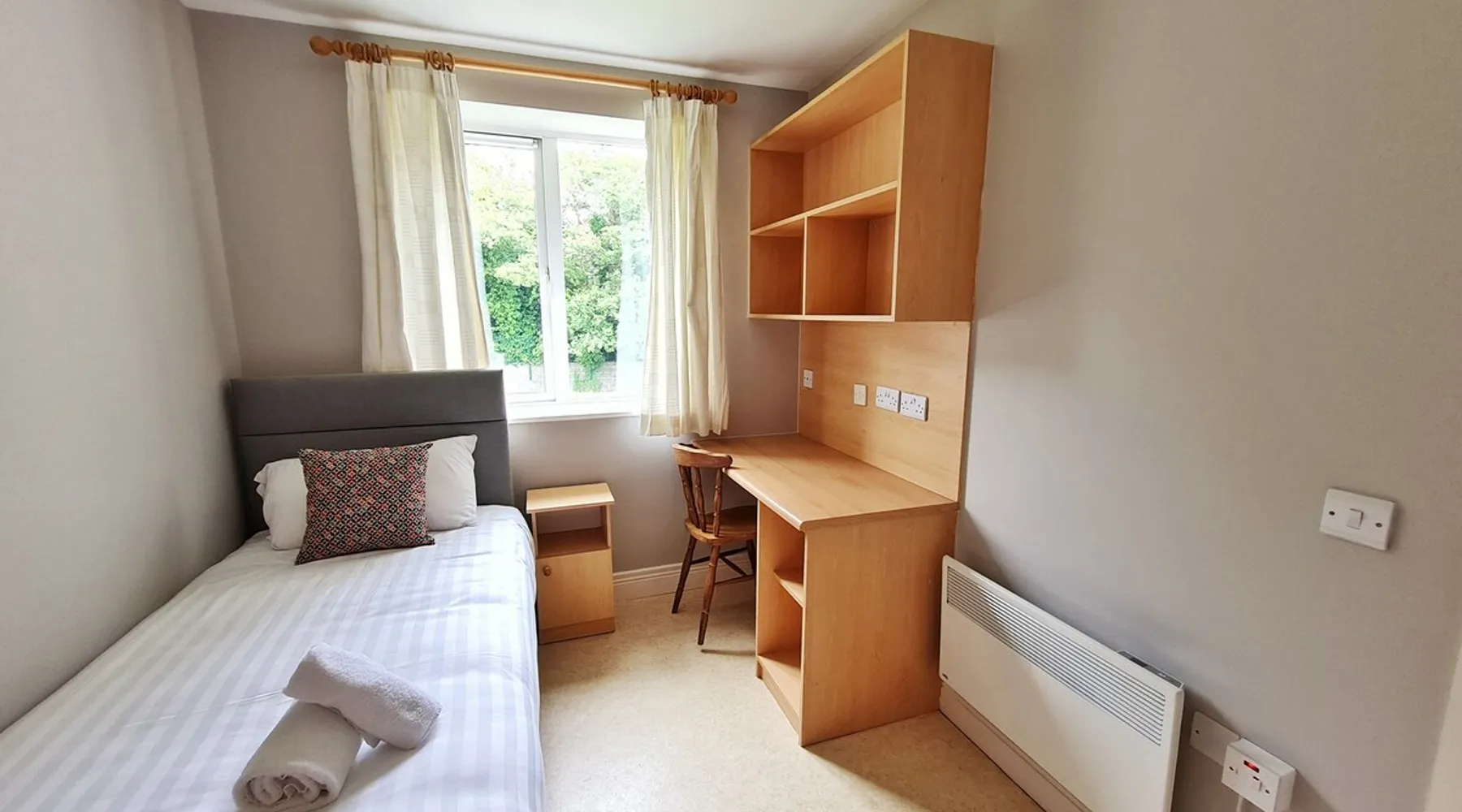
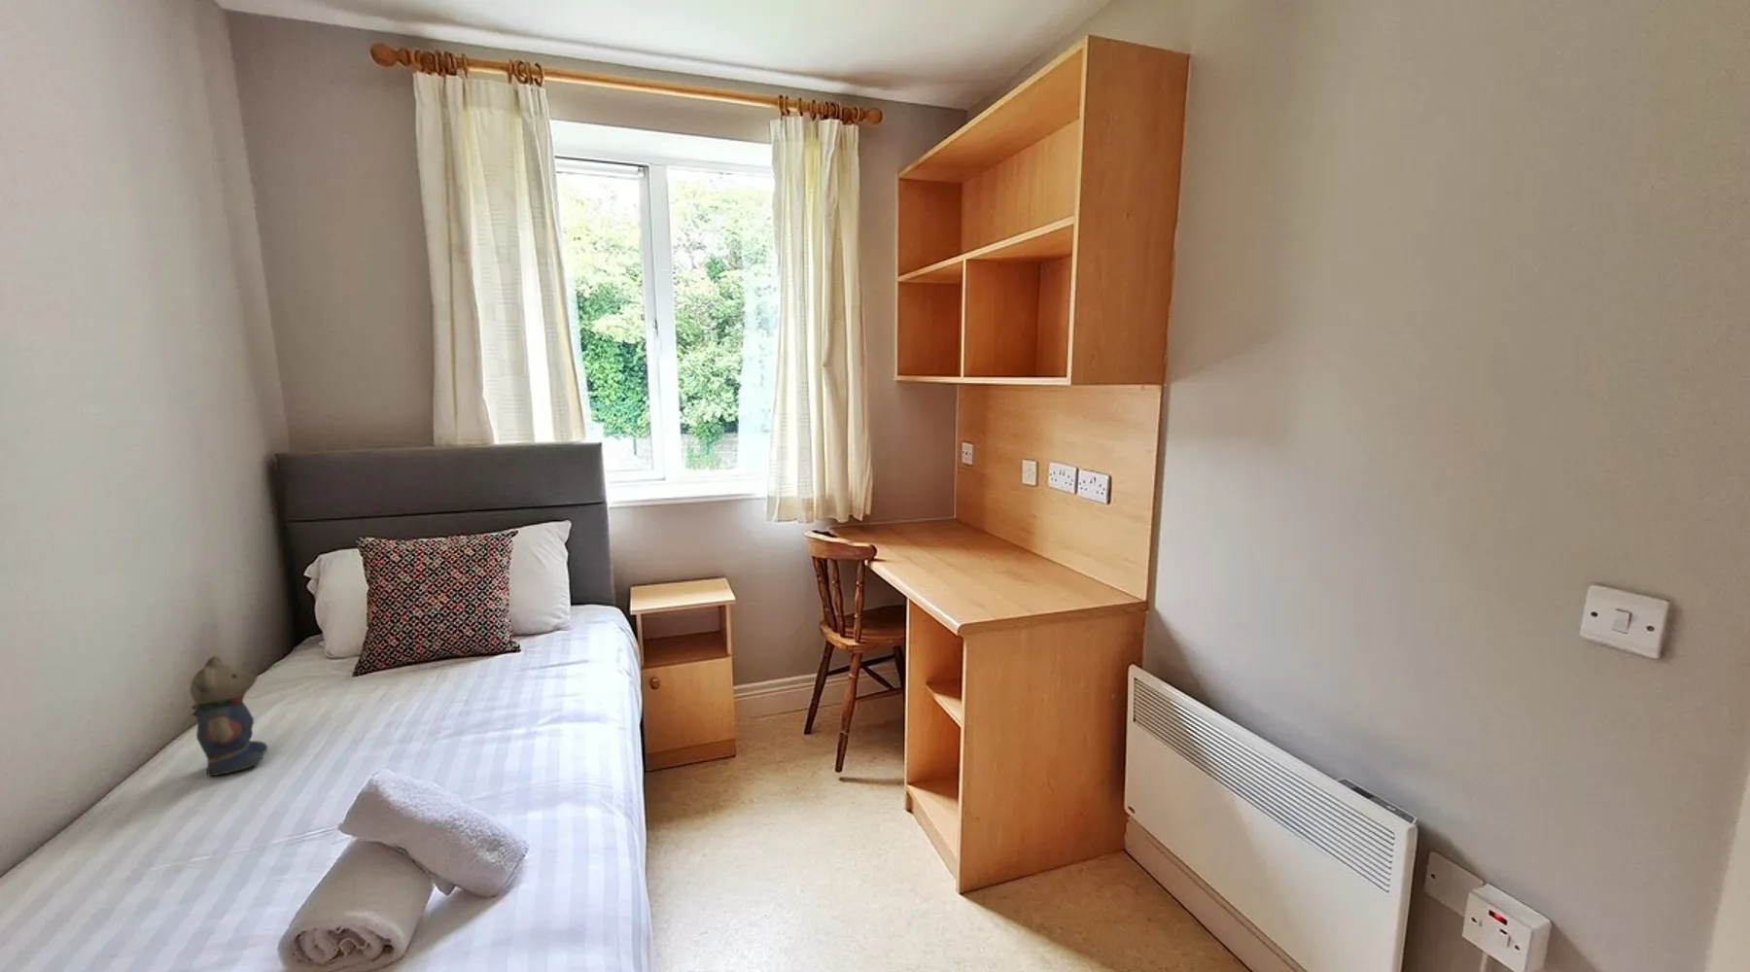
+ teddy bear [189,655,268,777]
